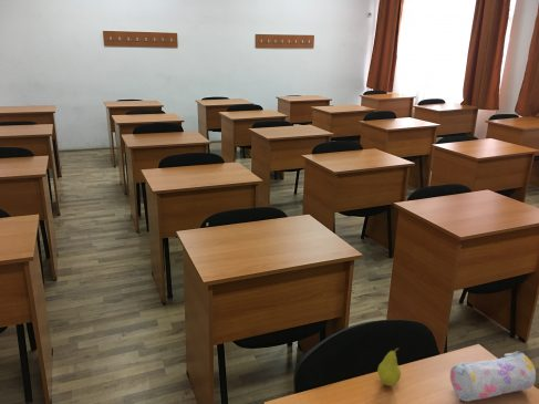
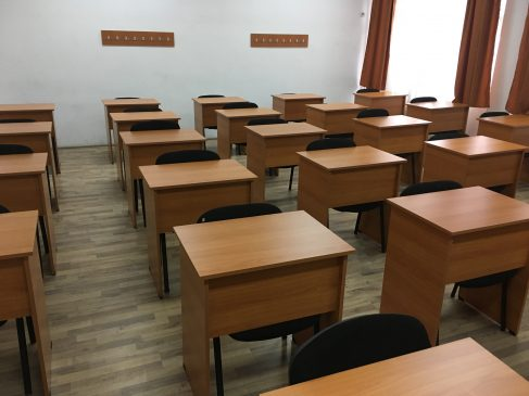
- fruit [376,346,402,387]
- pencil case [449,350,537,403]
